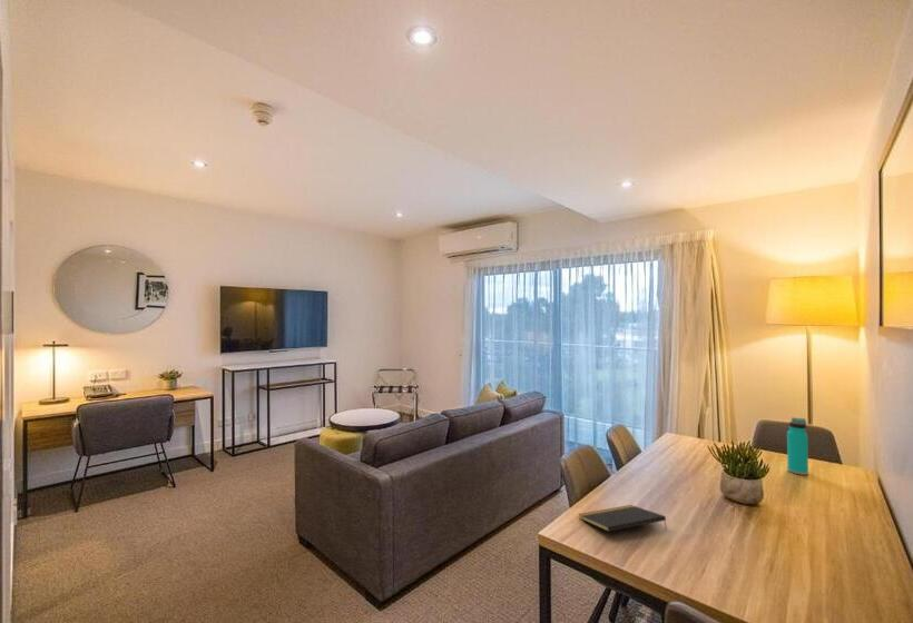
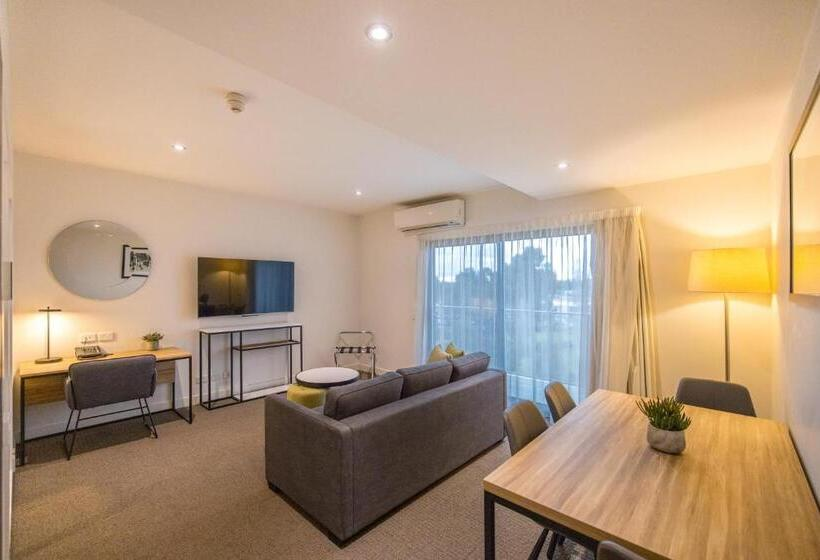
- notepad [577,504,668,533]
- water bottle [786,416,809,476]
